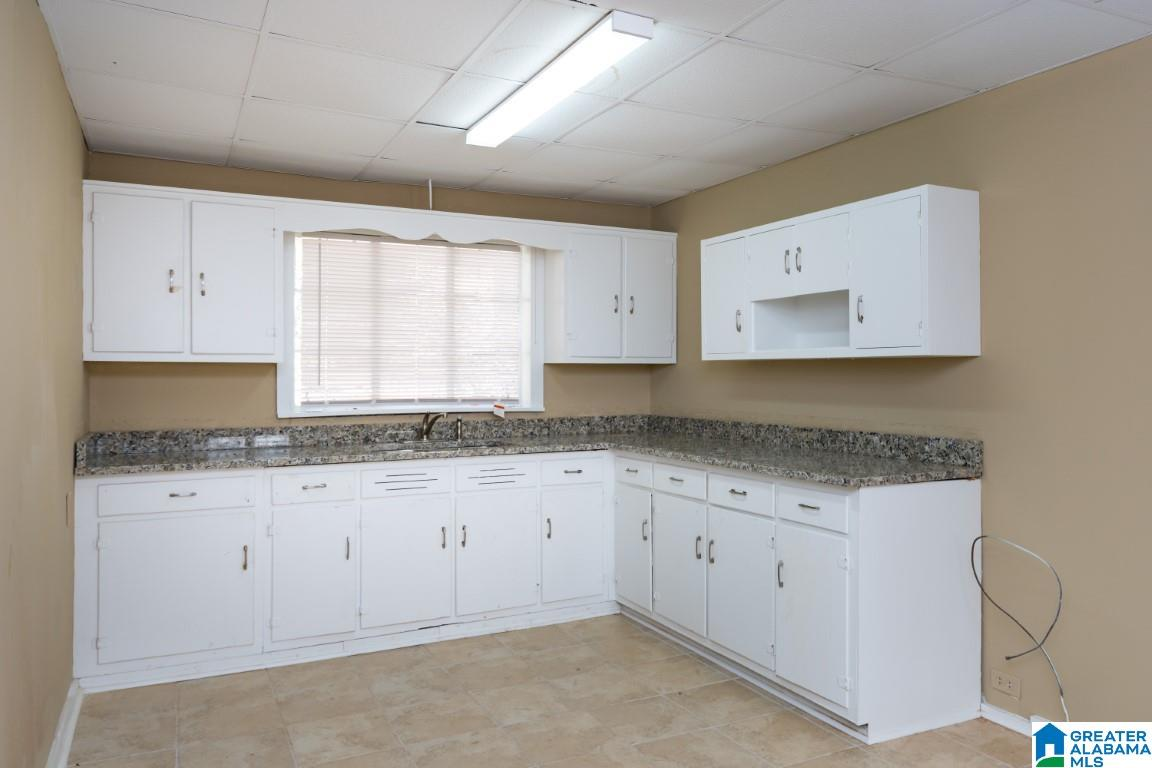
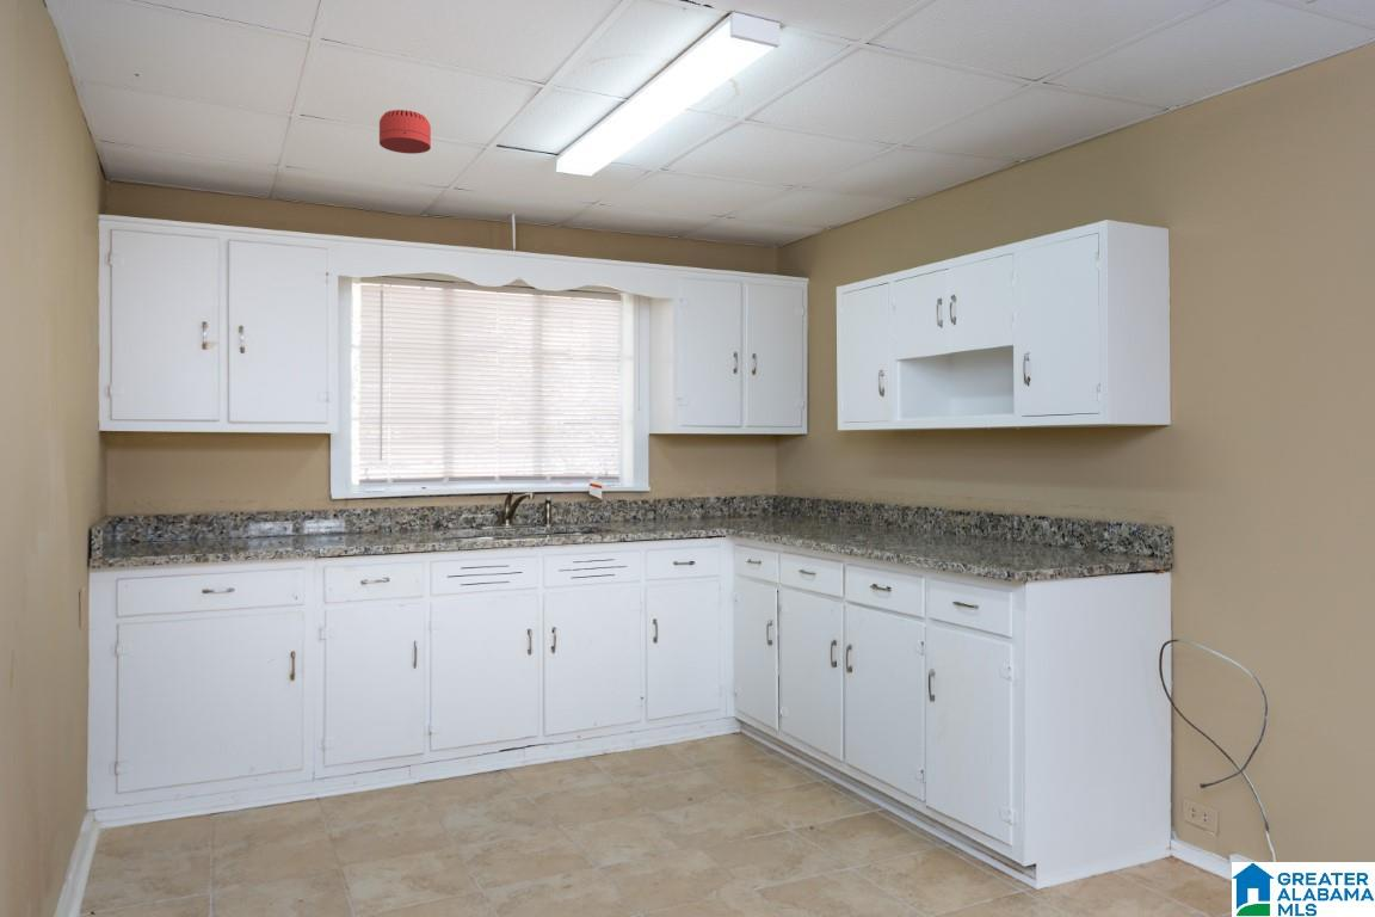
+ smoke detector [378,109,432,155]
